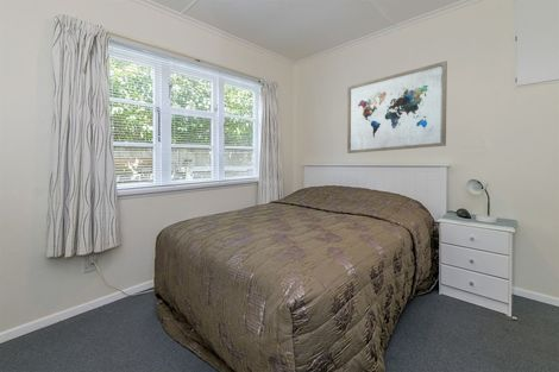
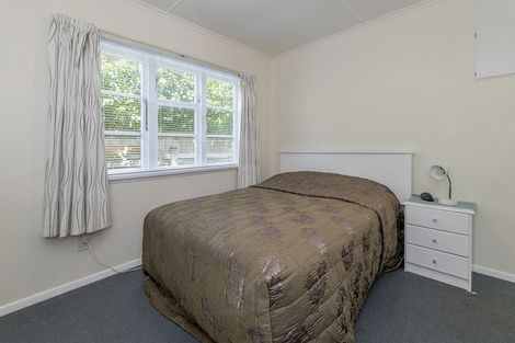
- wall art [346,61,448,155]
